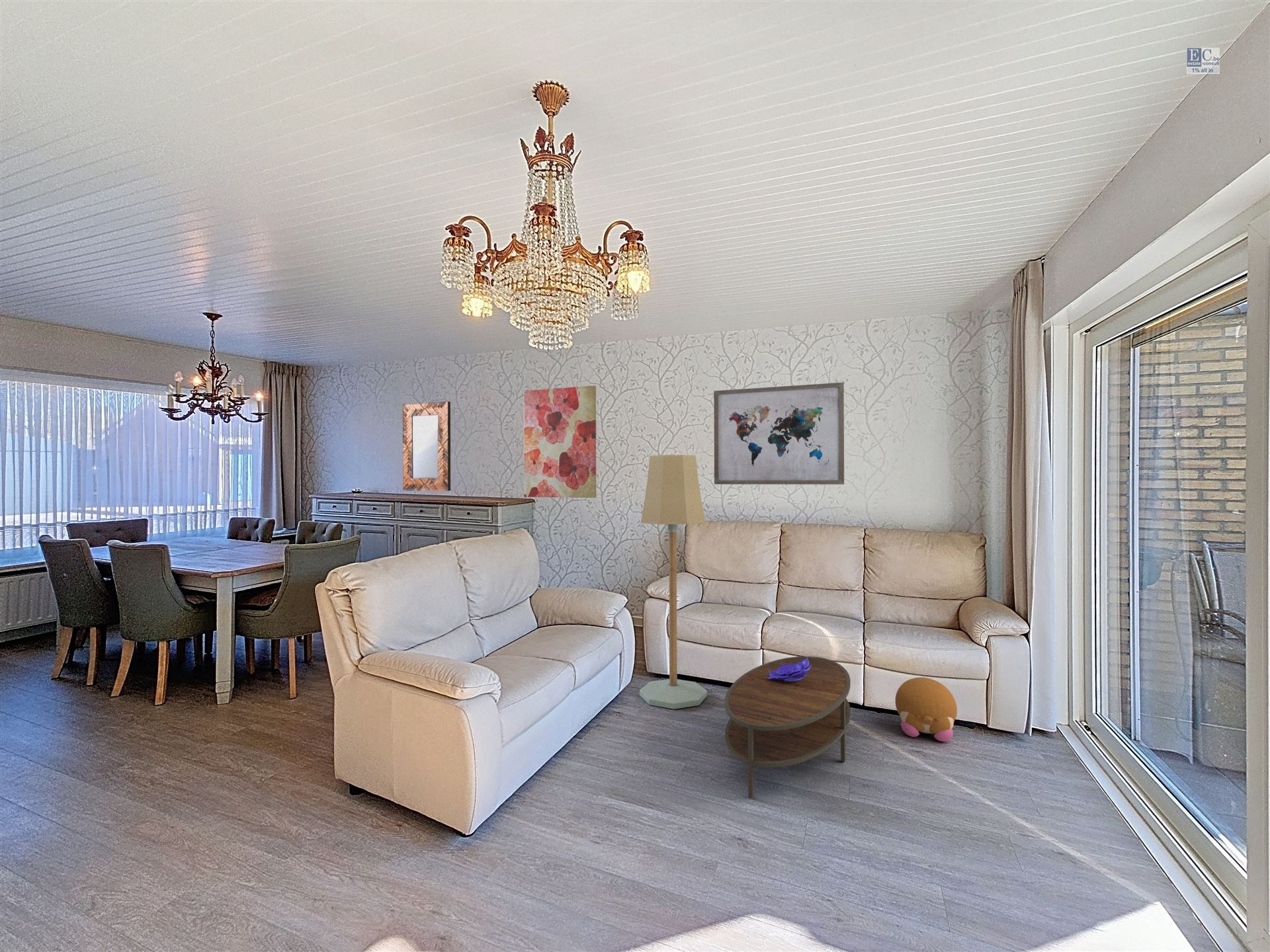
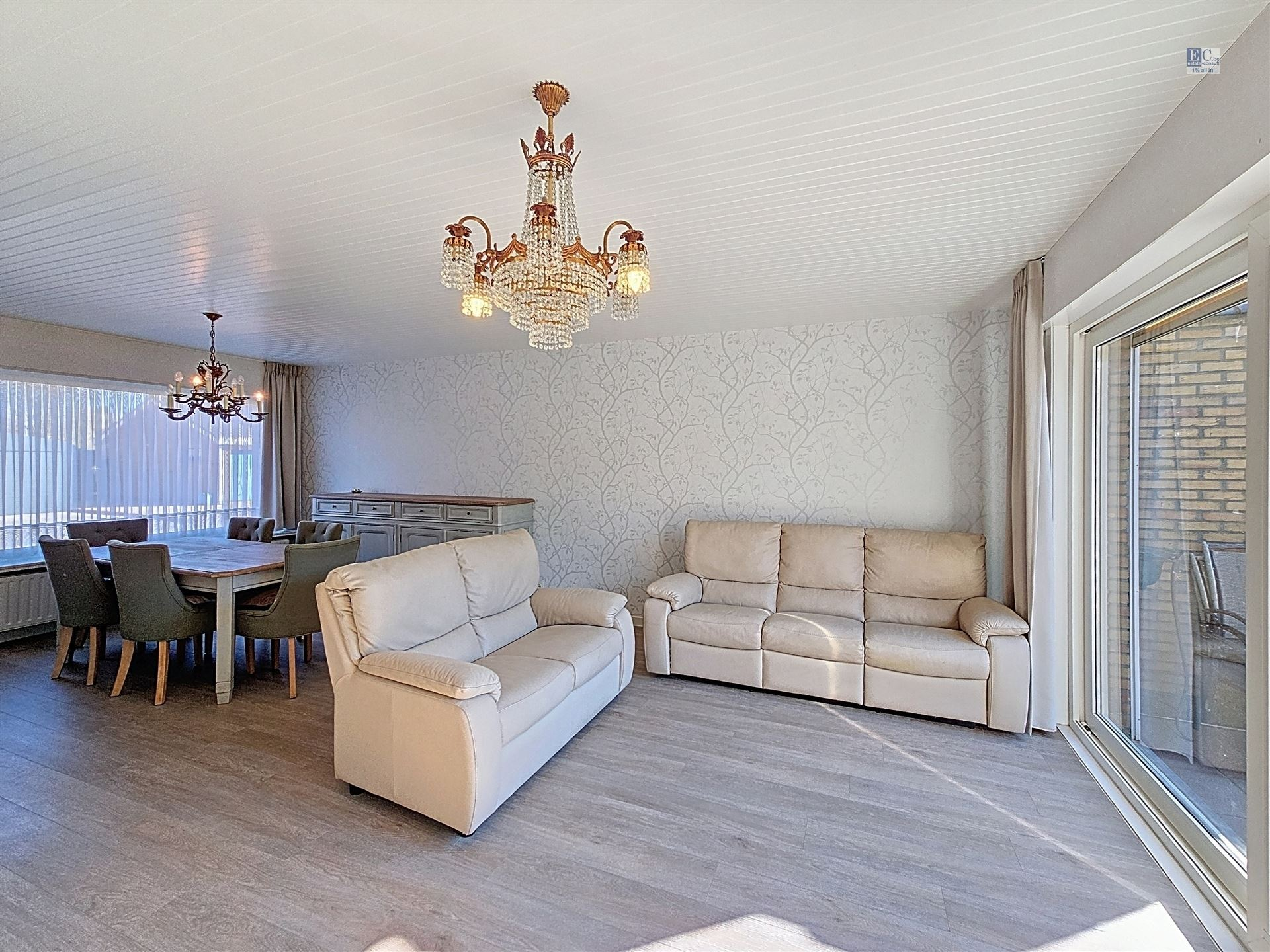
- wall art [713,382,845,485]
- floor lamp [639,454,708,710]
- coffee table [724,656,851,799]
- home mirror [402,401,451,491]
- decorative bowl [765,657,812,682]
- plush toy [894,677,958,742]
- wall art [523,385,597,498]
